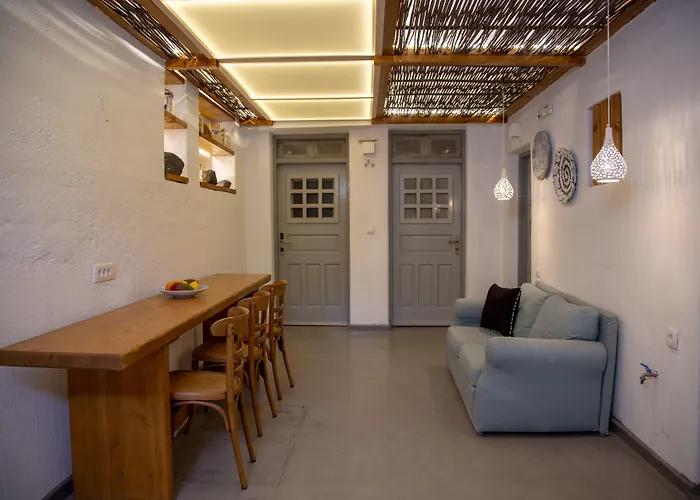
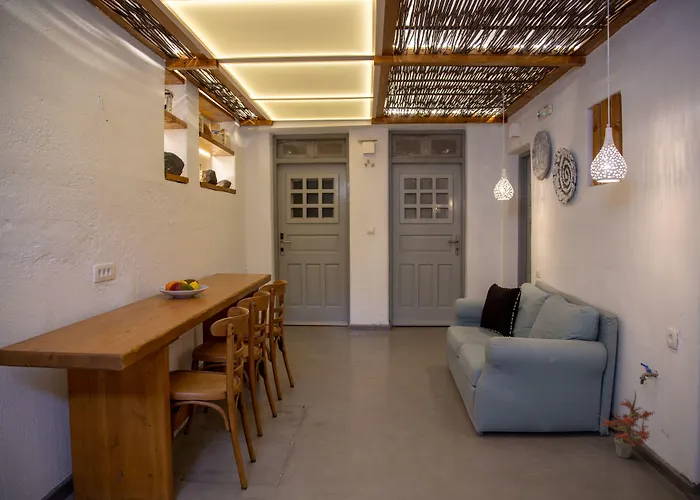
+ potted plant [596,391,654,459]
